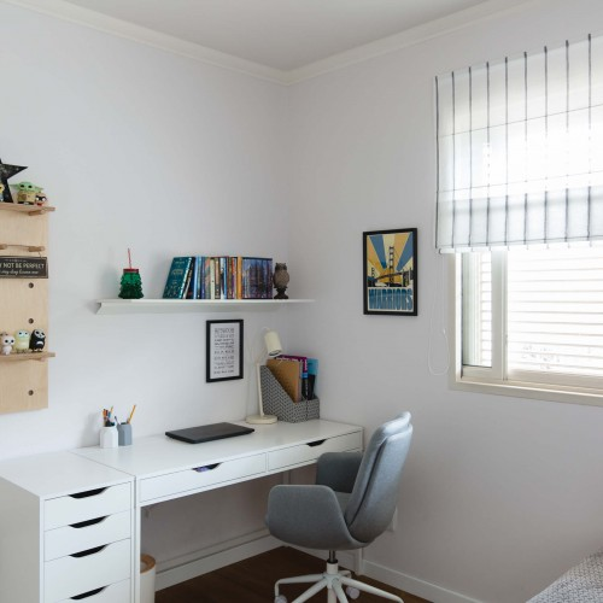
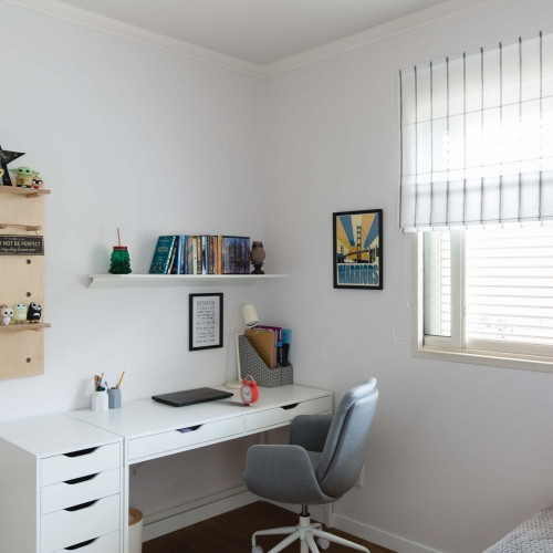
+ alarm clock [239,374,260,406]
